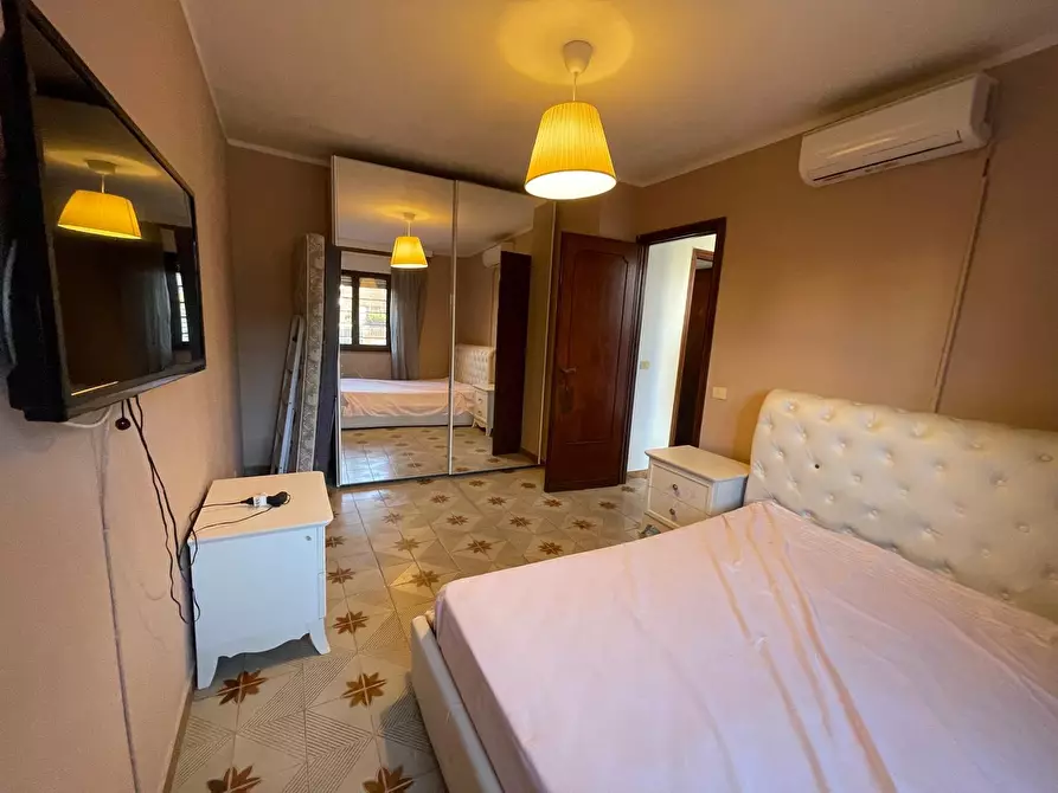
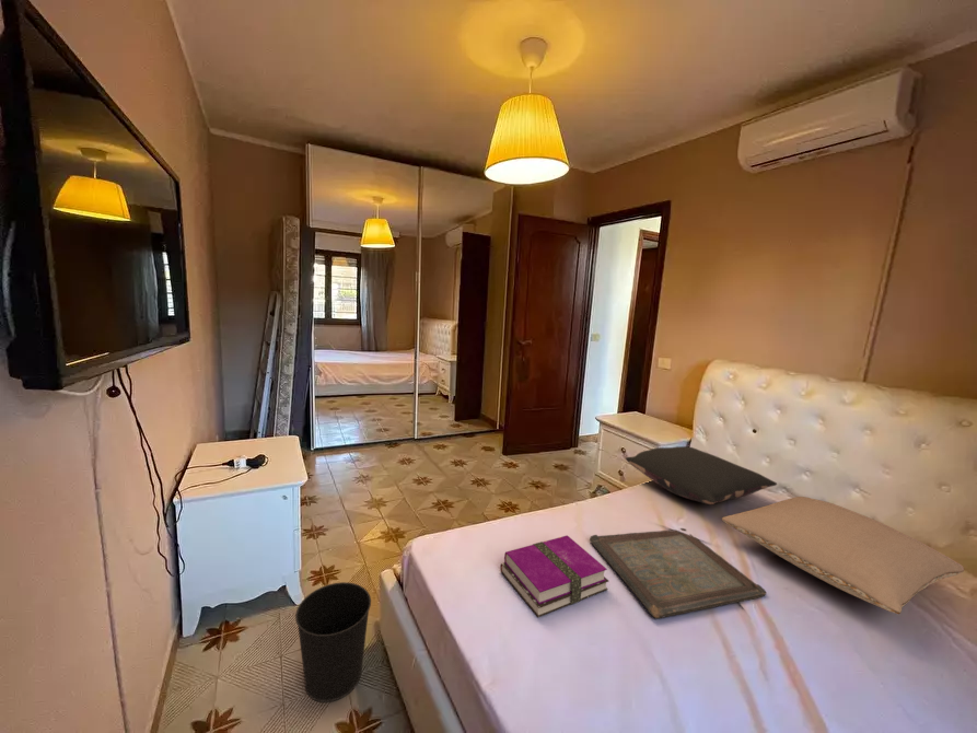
+ hardback book [499,535,609,618]
+ wastebasket [294,581,372,703]
+ pillow [721,496,965,615]
+ serving tray [589,527,767,619]
+ pillow [625,445,778,505]
